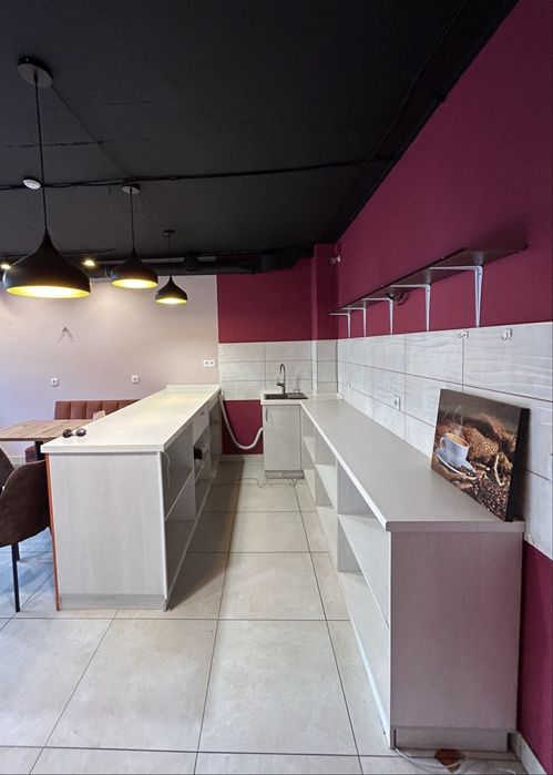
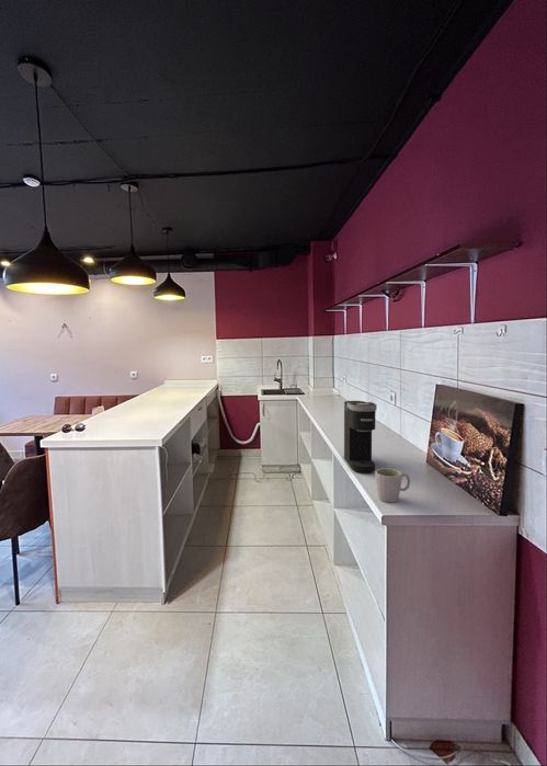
+ coffee maker [343,400,378,473]
+ mug [374,467,411,503]
